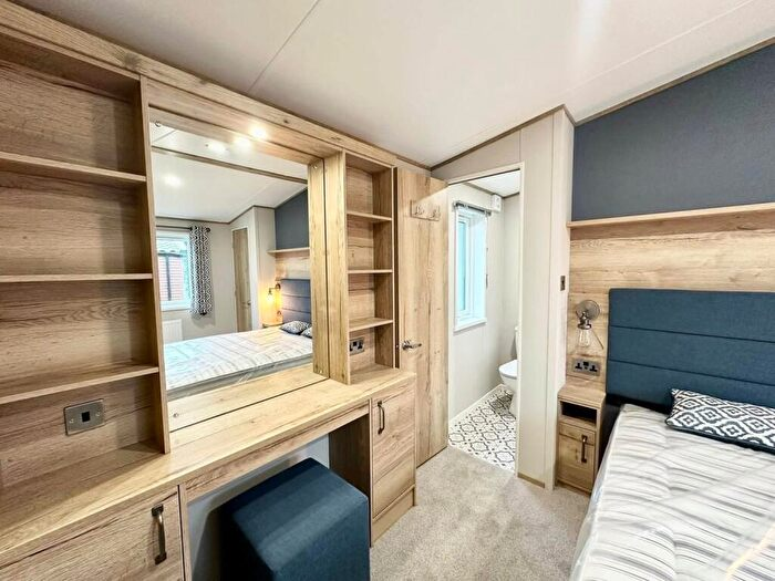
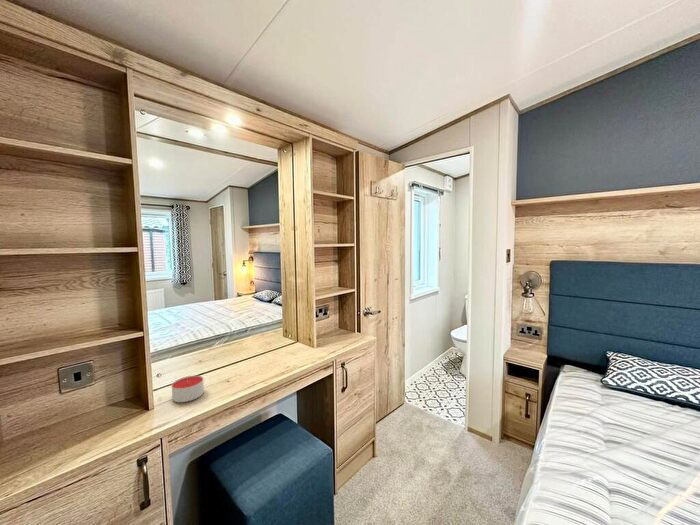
+ candle [171,375,205,403]
